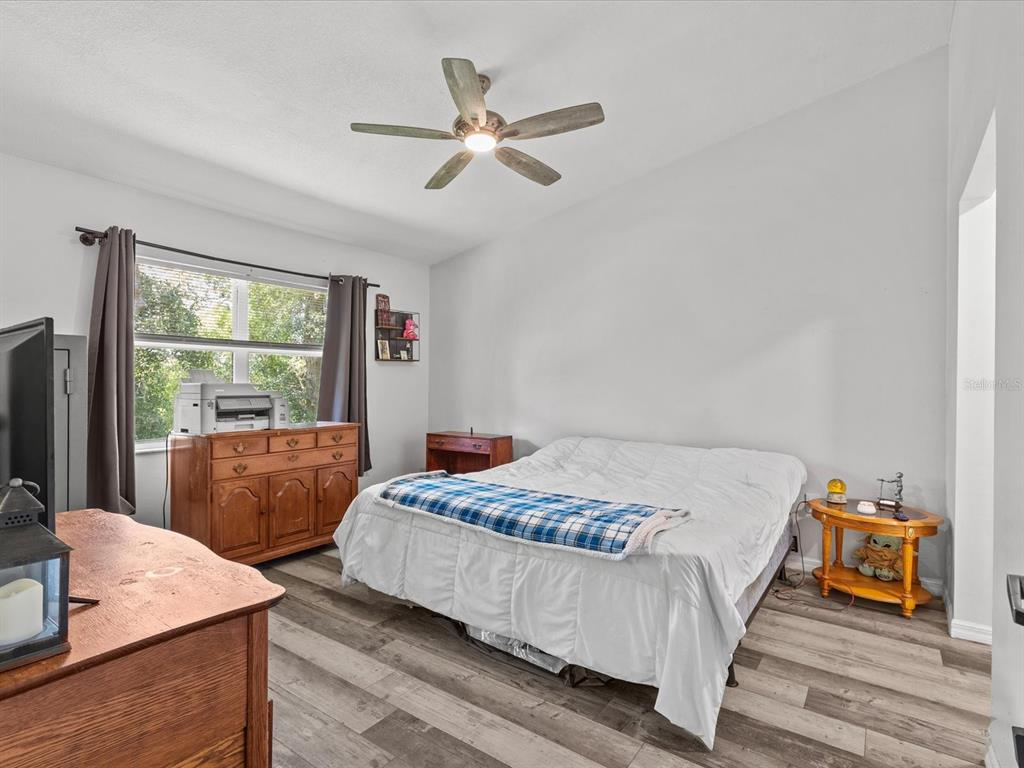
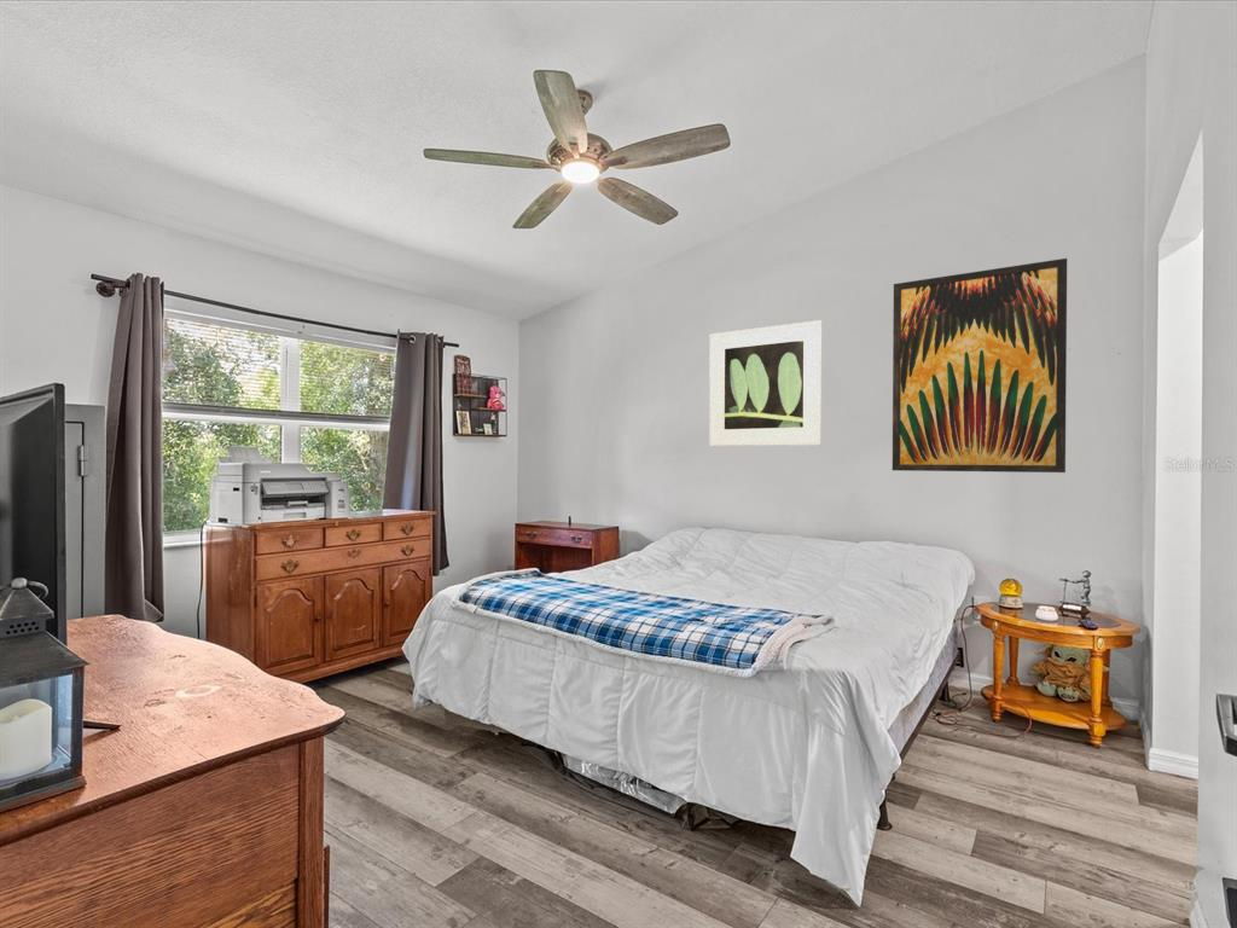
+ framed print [708,319,824,447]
+ wall art [892,257,1068,474]
